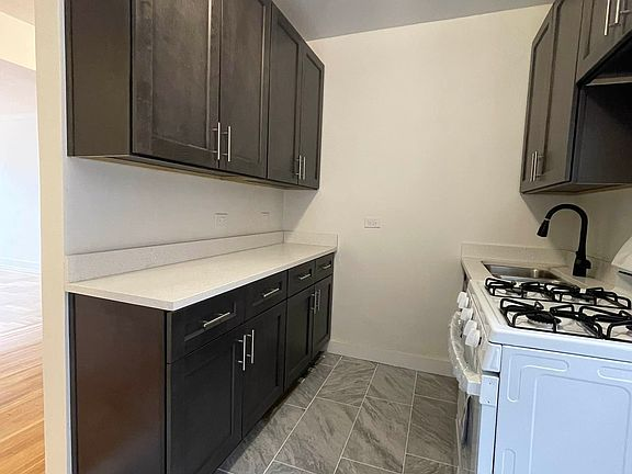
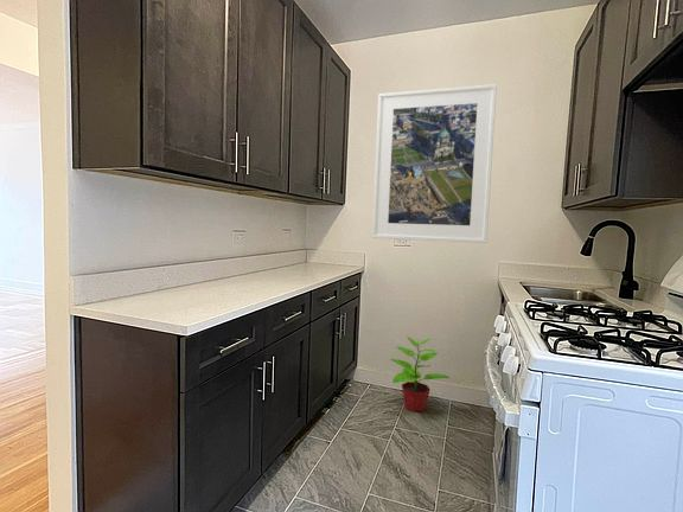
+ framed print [371,83,498,244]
+ potted plant [389,335,451,412]
